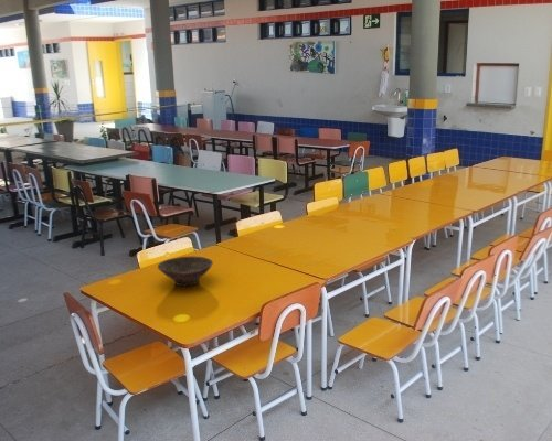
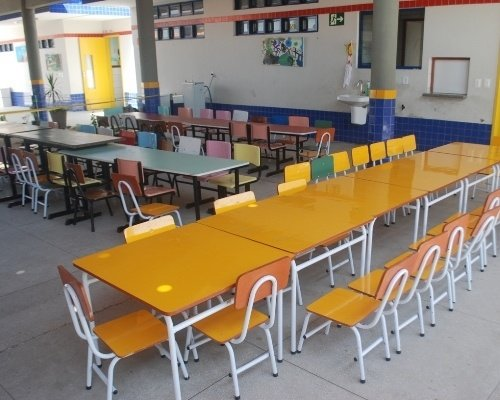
- bowl [157,256,214,287]
